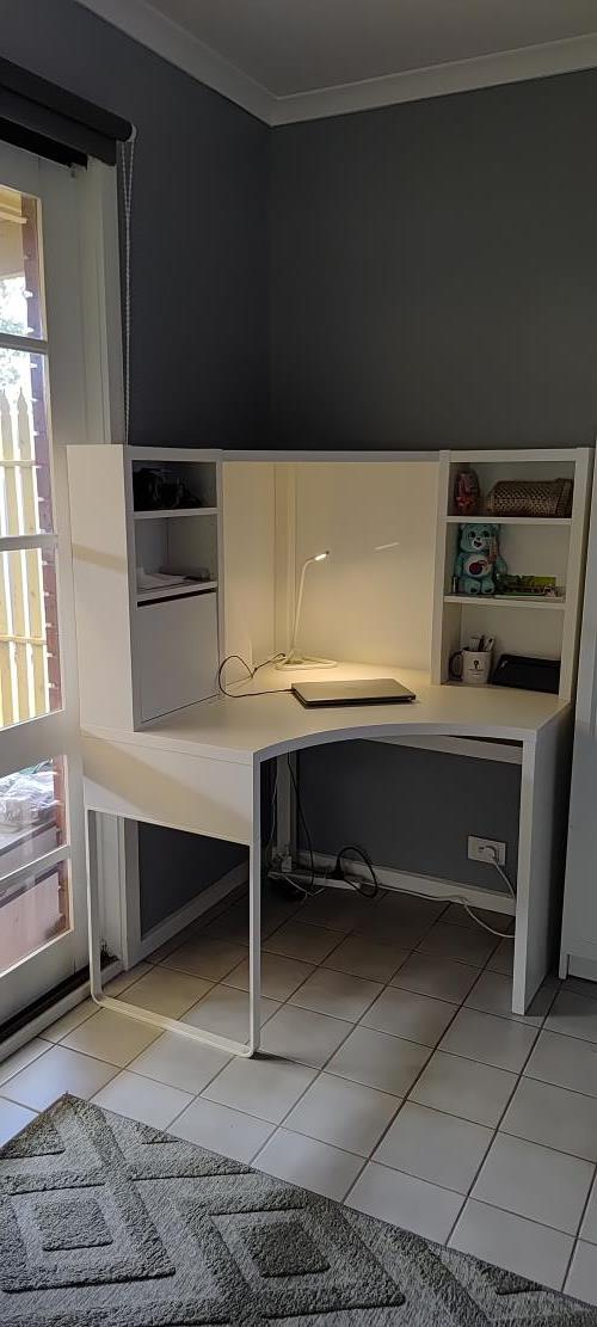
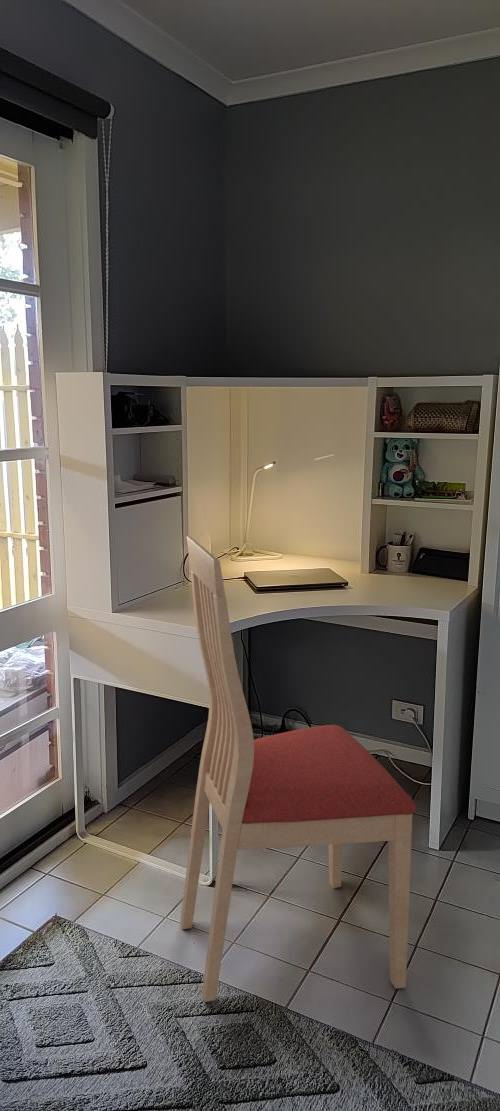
+ chair [179,535,418,1003]
